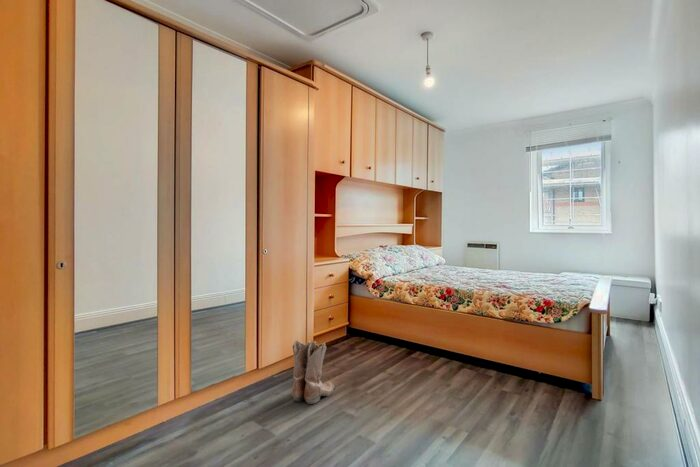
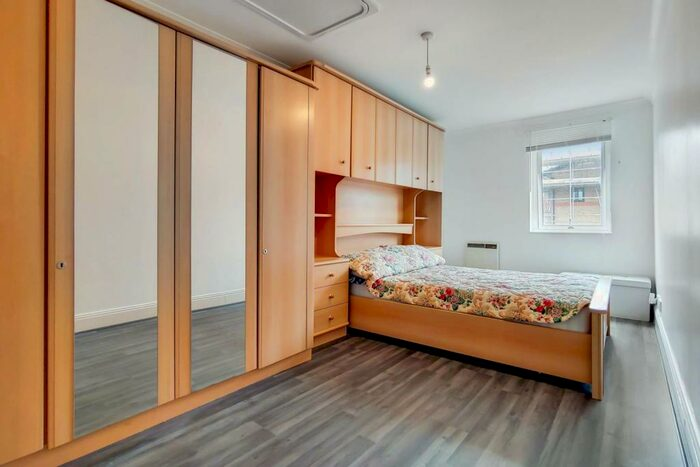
- boots [291,339,336,405]
